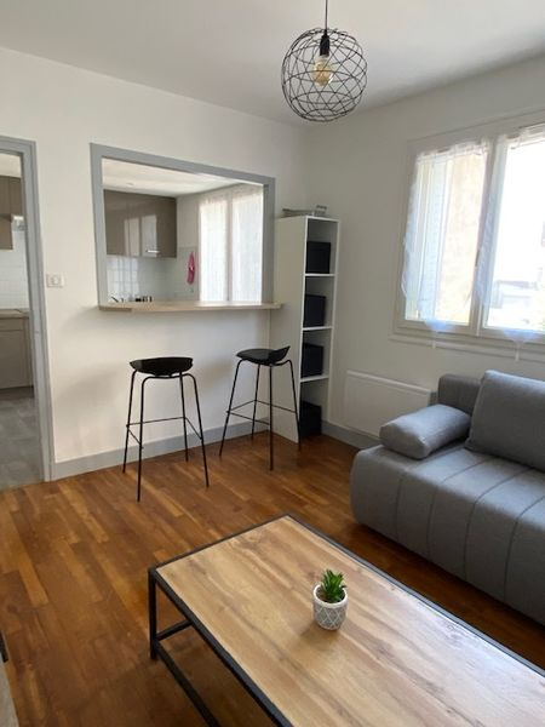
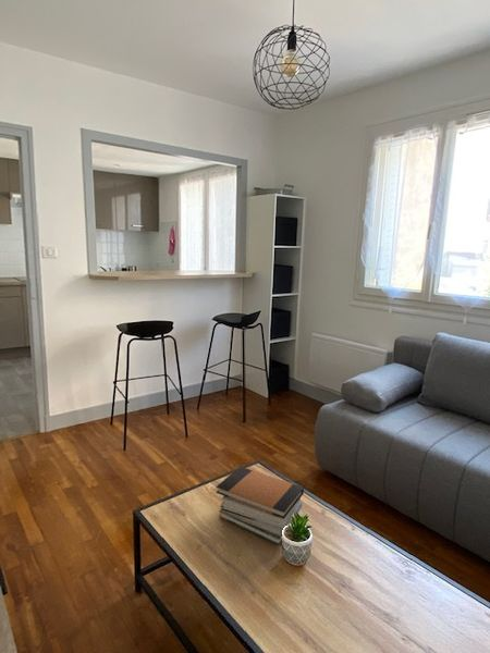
+ book stack [216,466,305,546]
